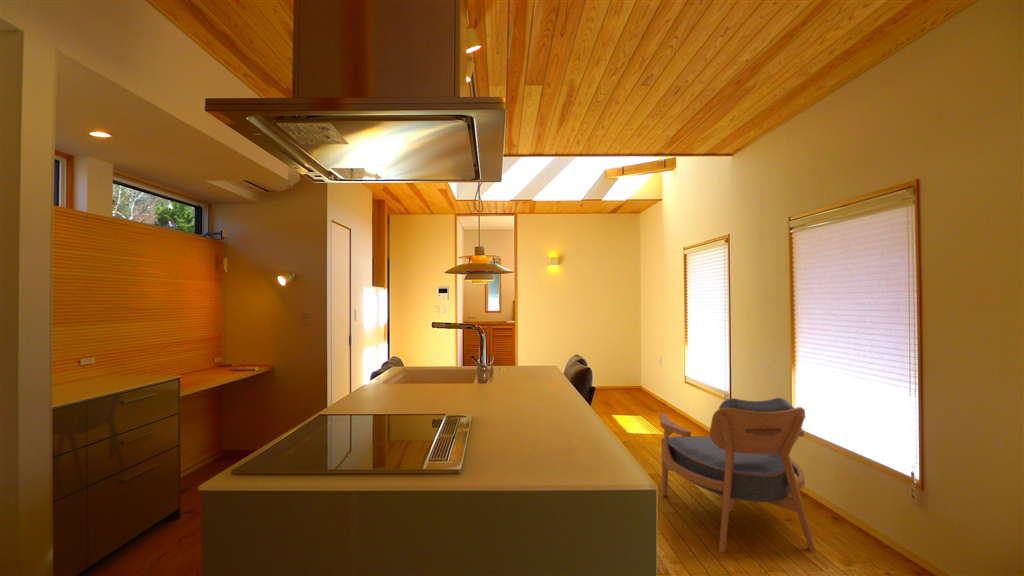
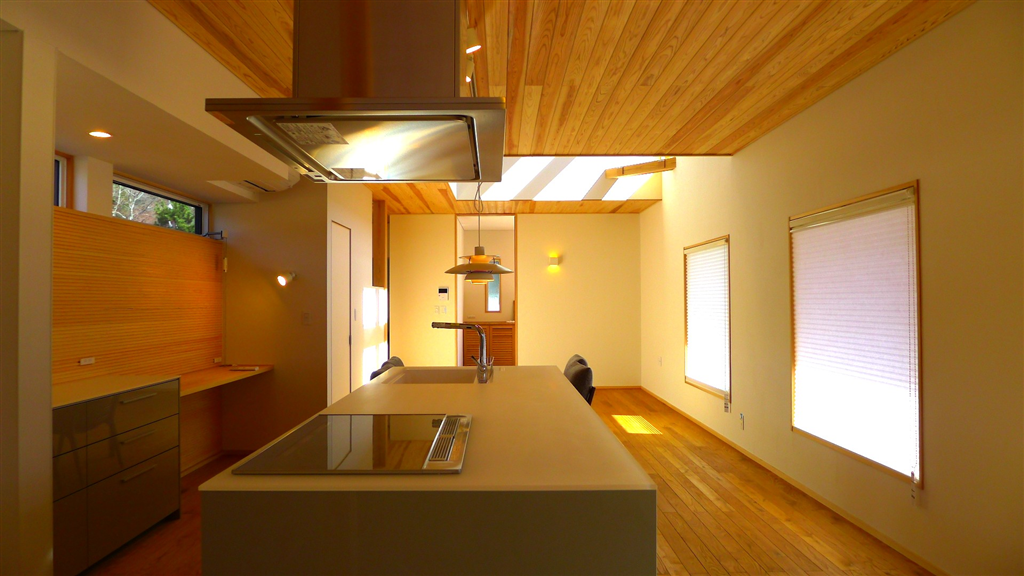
- armchair [659,397,817,553]
